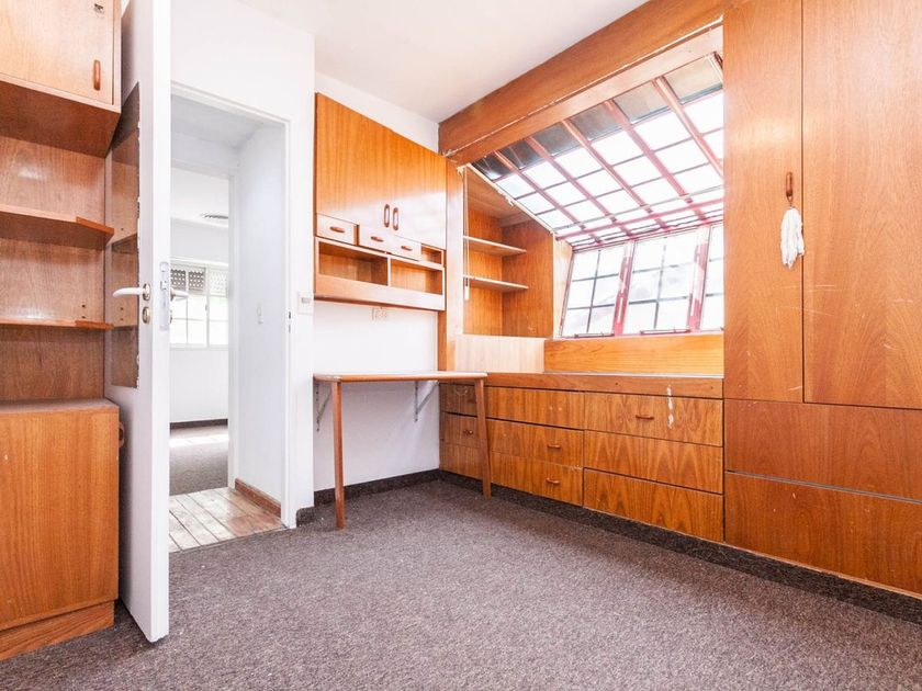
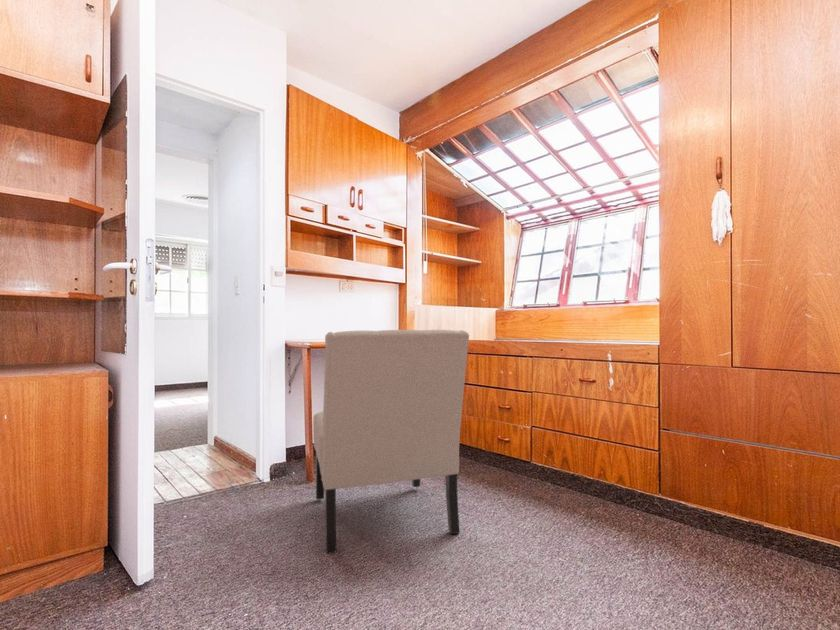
+ chair [312,329,470,555]
